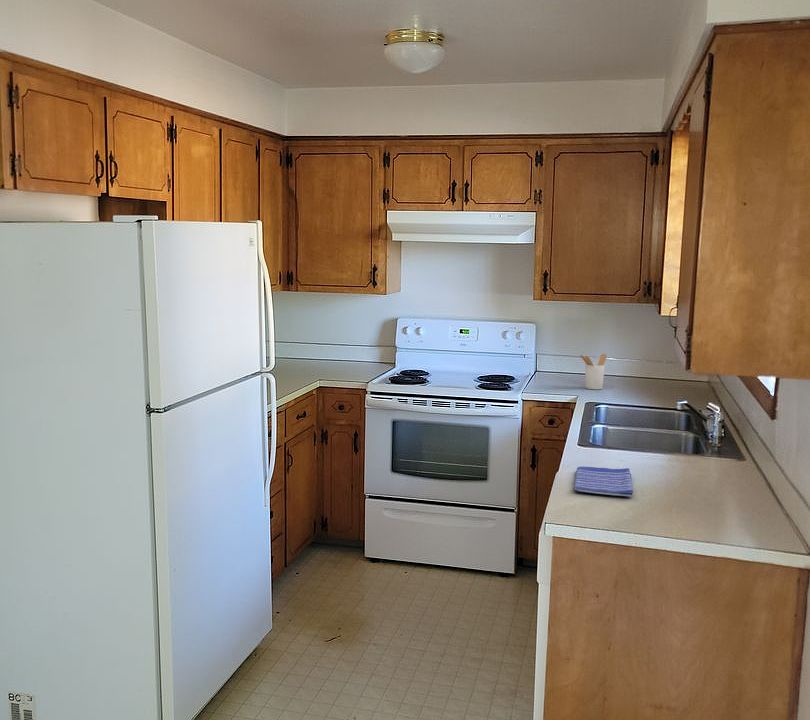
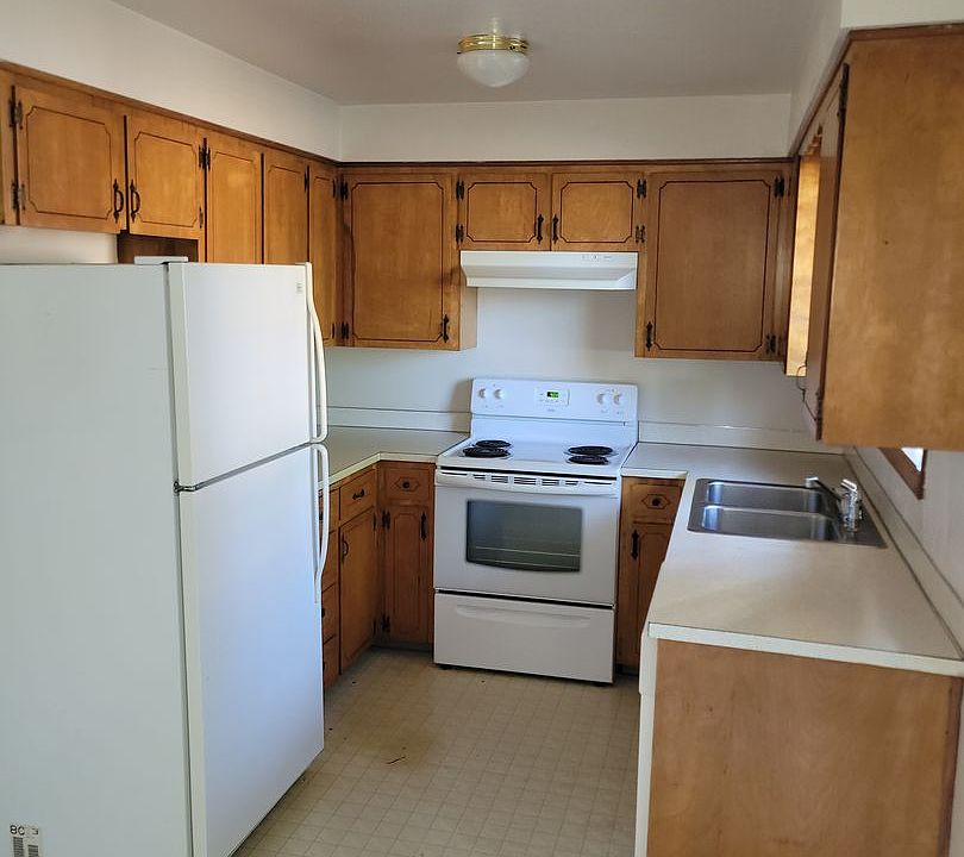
- utensil holder [579,353,608,390]
- dish towel [573,466,634,498]
